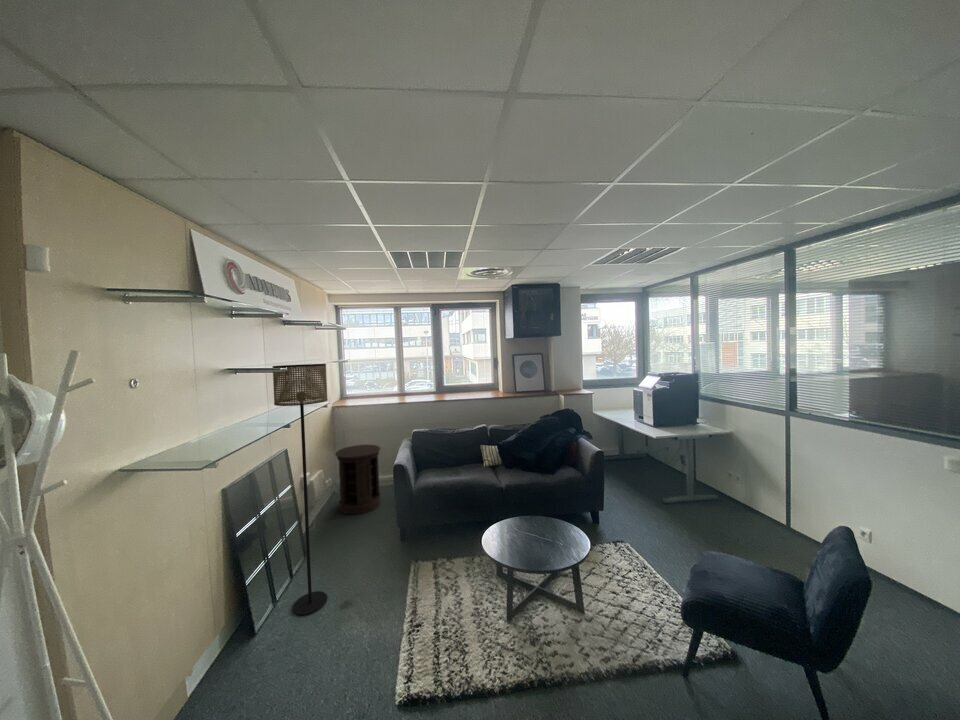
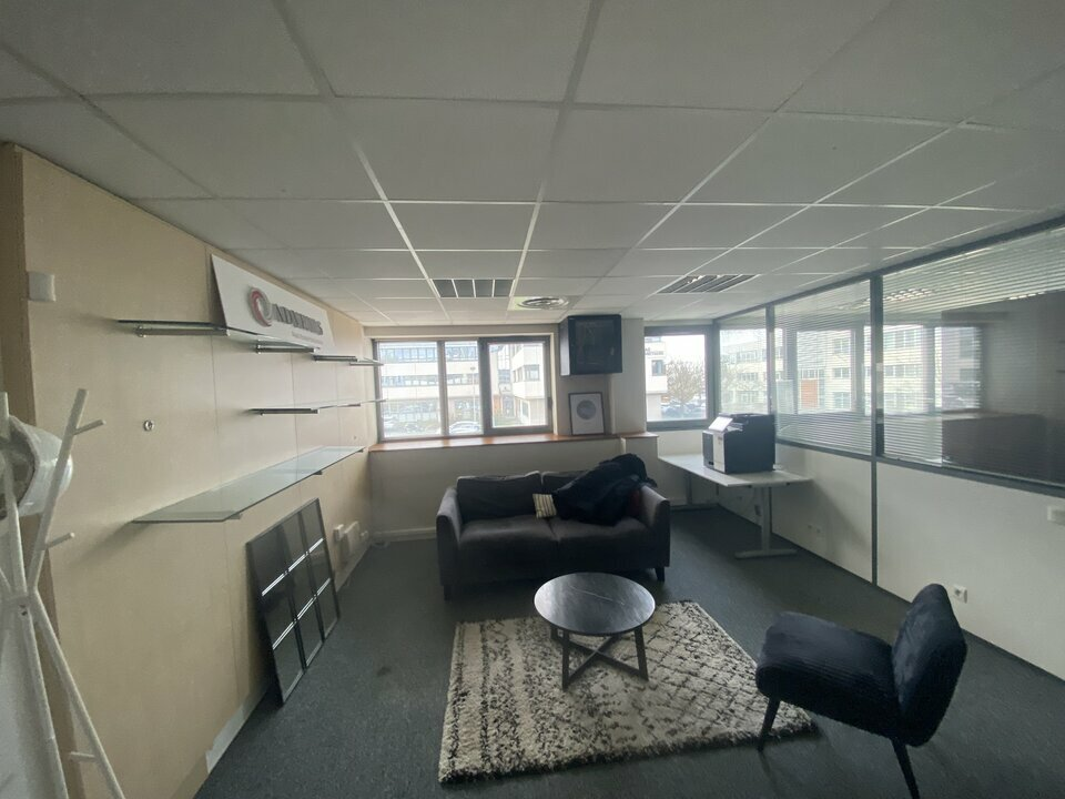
- side table [334,444,382,515]
- floor lamp [272,363,329,616]
